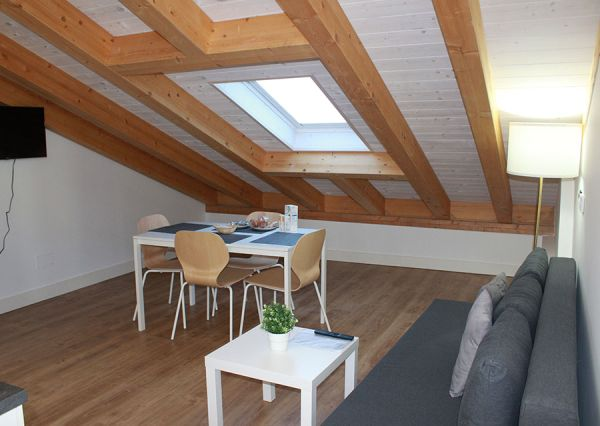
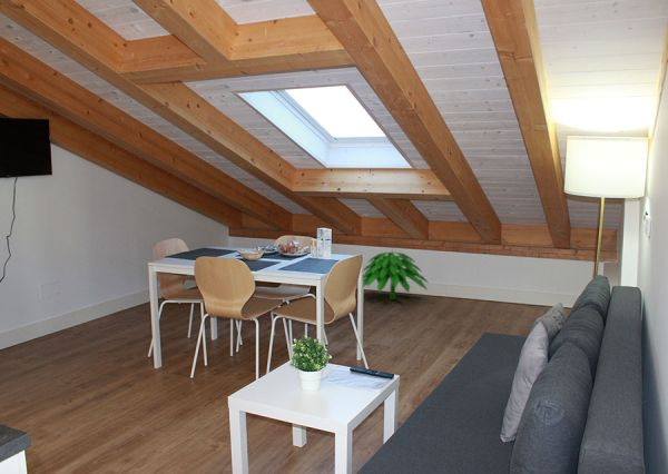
+ indoor plant [362,248,430,300]
